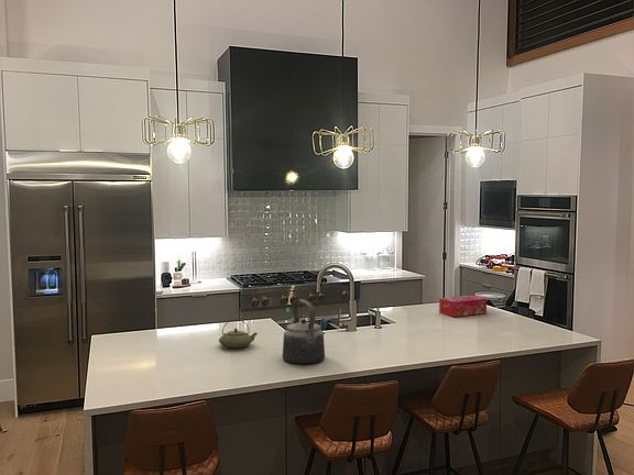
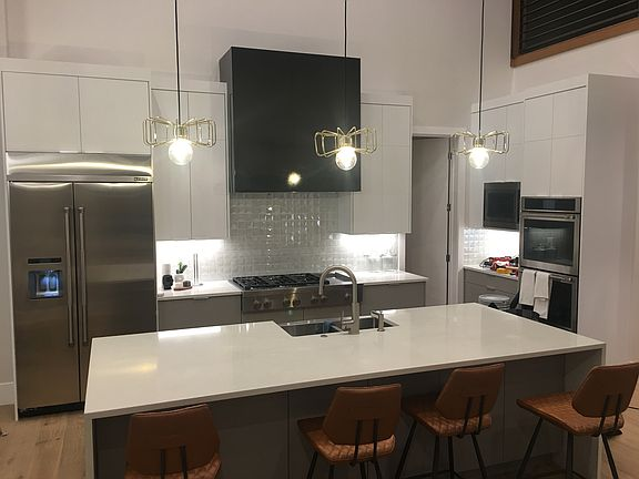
- tissue box [438,295,488,318]
- teapot [218,318,259,349]
- kettle [282,298,326,365]
